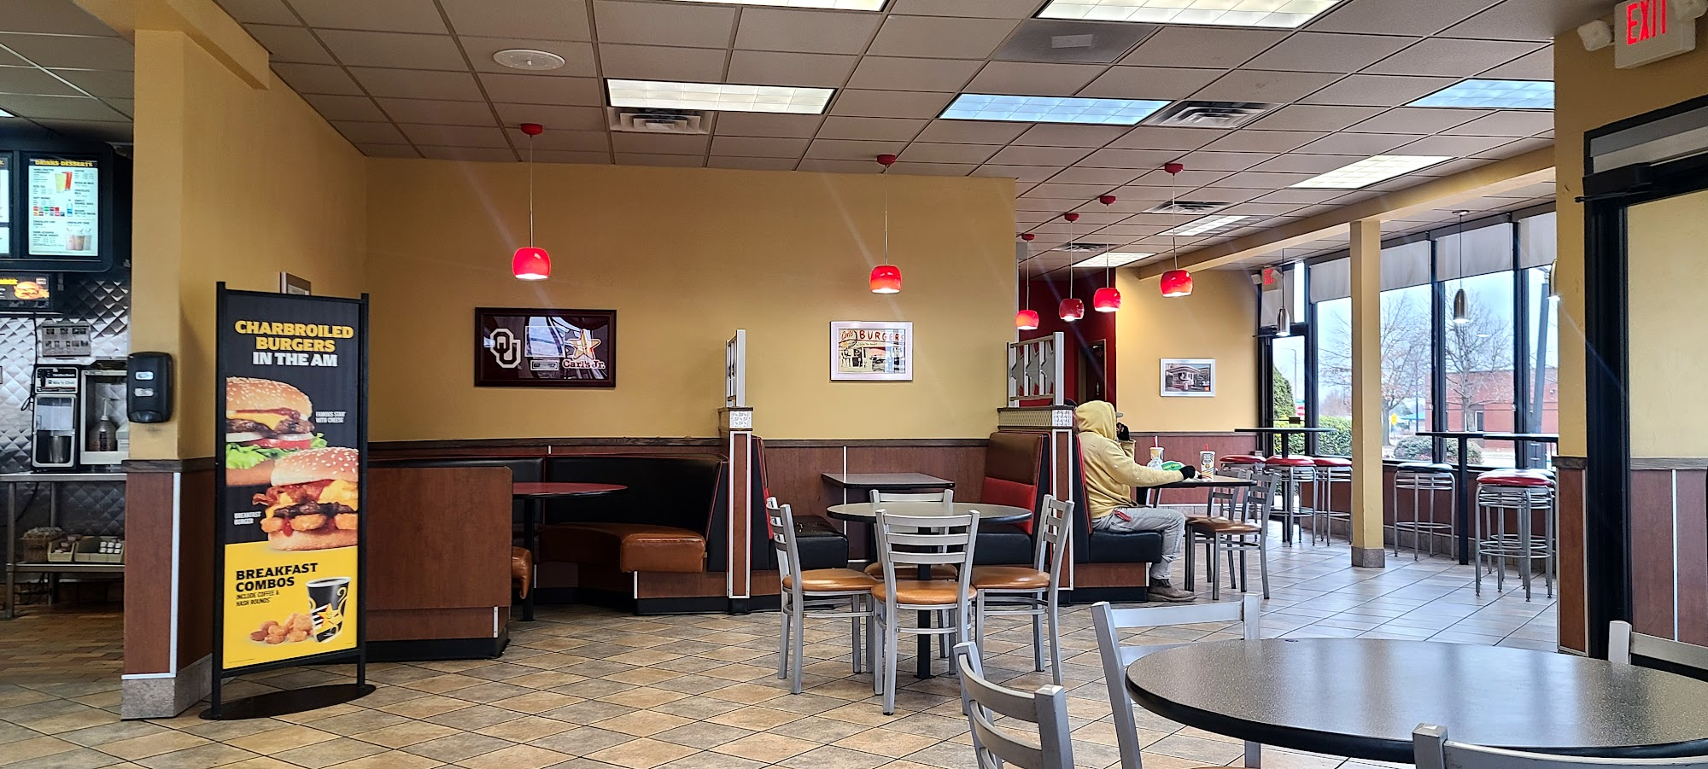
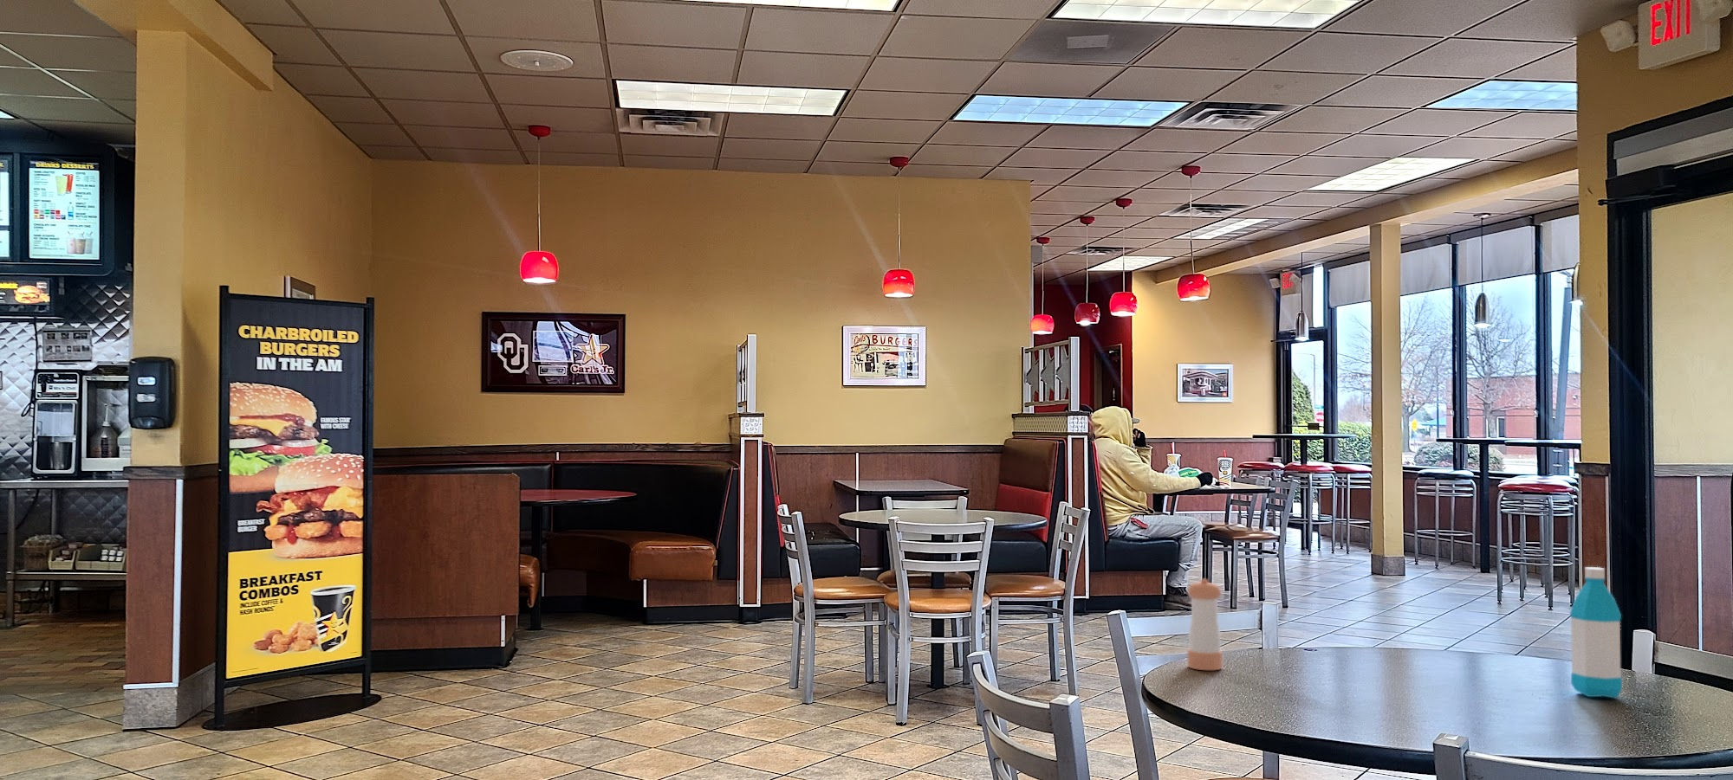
+ water bottle [1569,566,1622,698]
+ pepper shaker [1186,578,1223,671]
